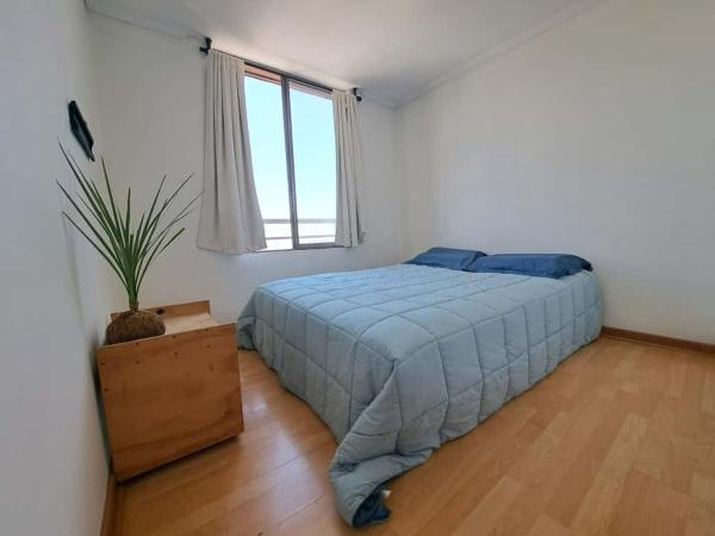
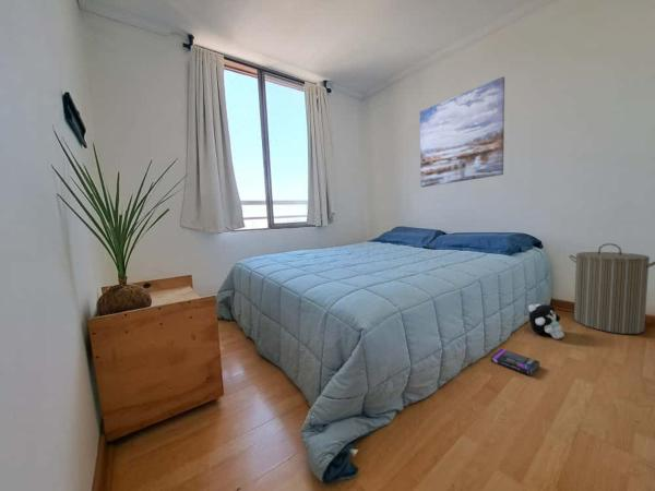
+ box [490,348,540,376]
+ laundry hamper [568,242,655,335]
+ wall art [419,75,505,188]
+ plush toy [527,303,565,340]
